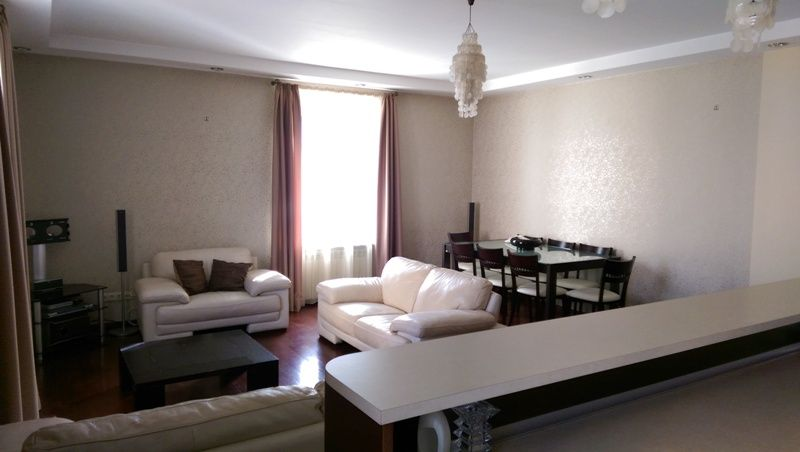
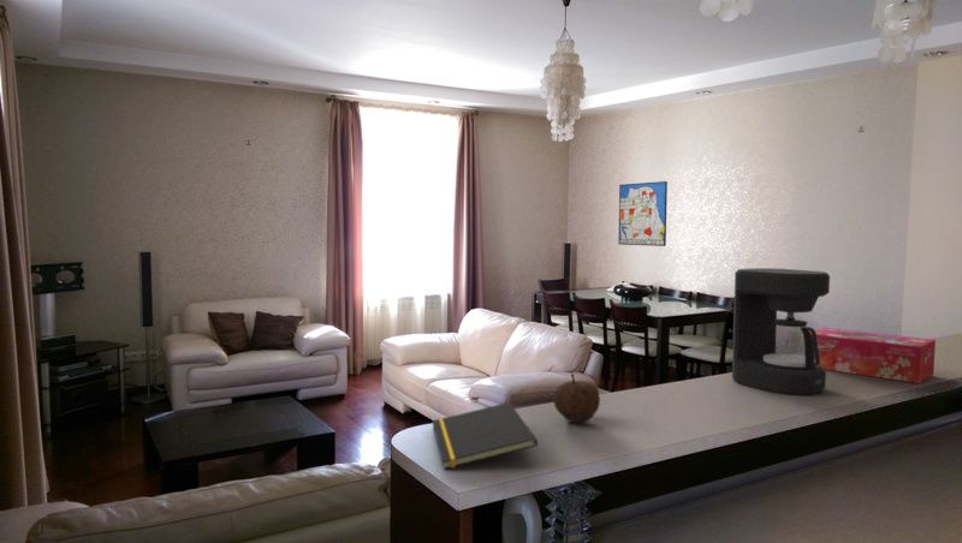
+ fruit [552,372,601,423]
+ tissue box [810,327,937,384]
+ coffee maker [731,267,831,395]
+ notepad [430,401,539,471]
+ wall art [617,180,669,247]
